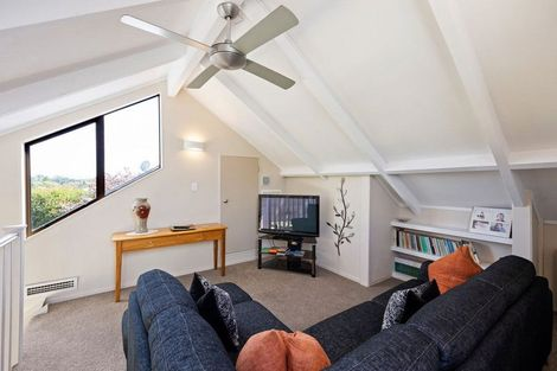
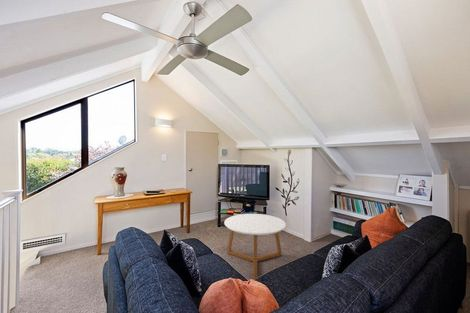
+ coffee table [223,213,287,280]
